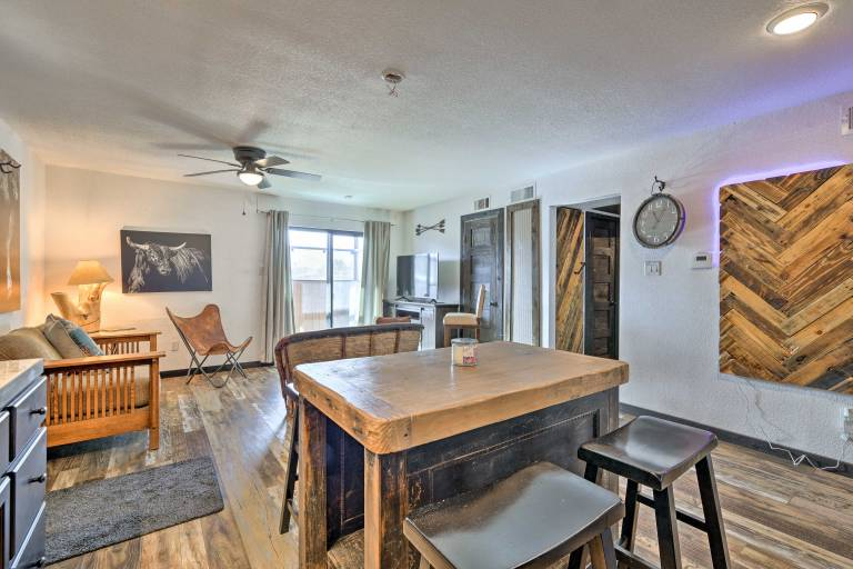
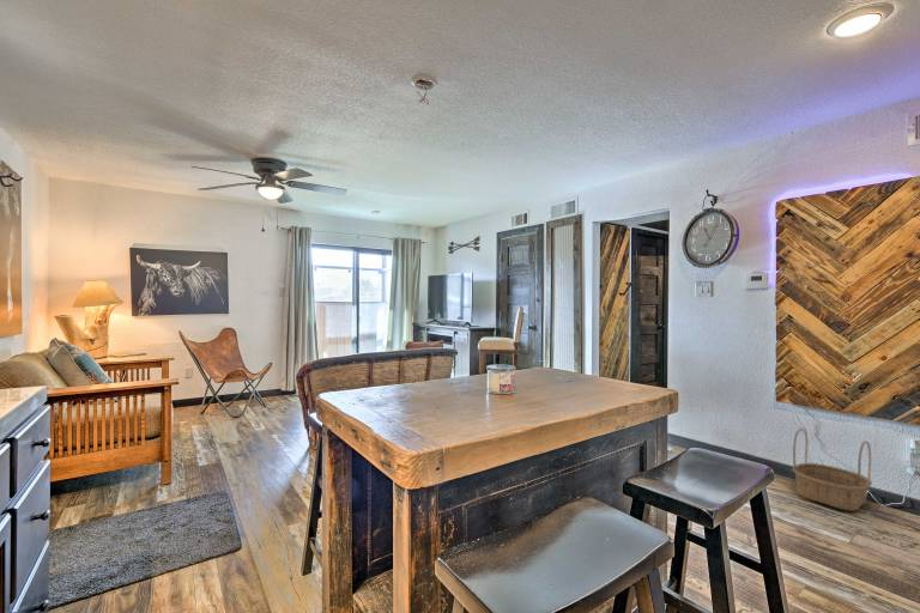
+ basket [792,427,873,512]
